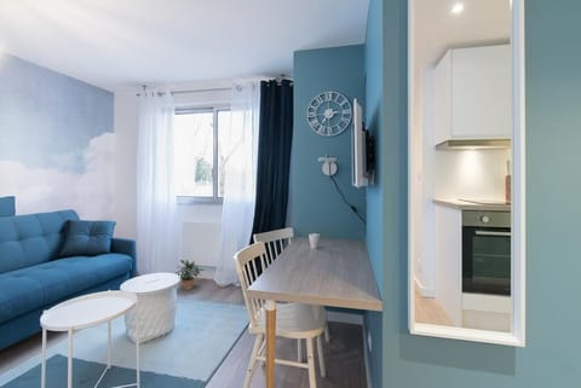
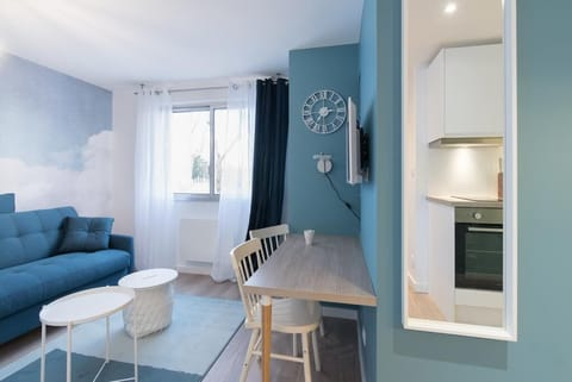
- potted plant [173,259,206,291]
